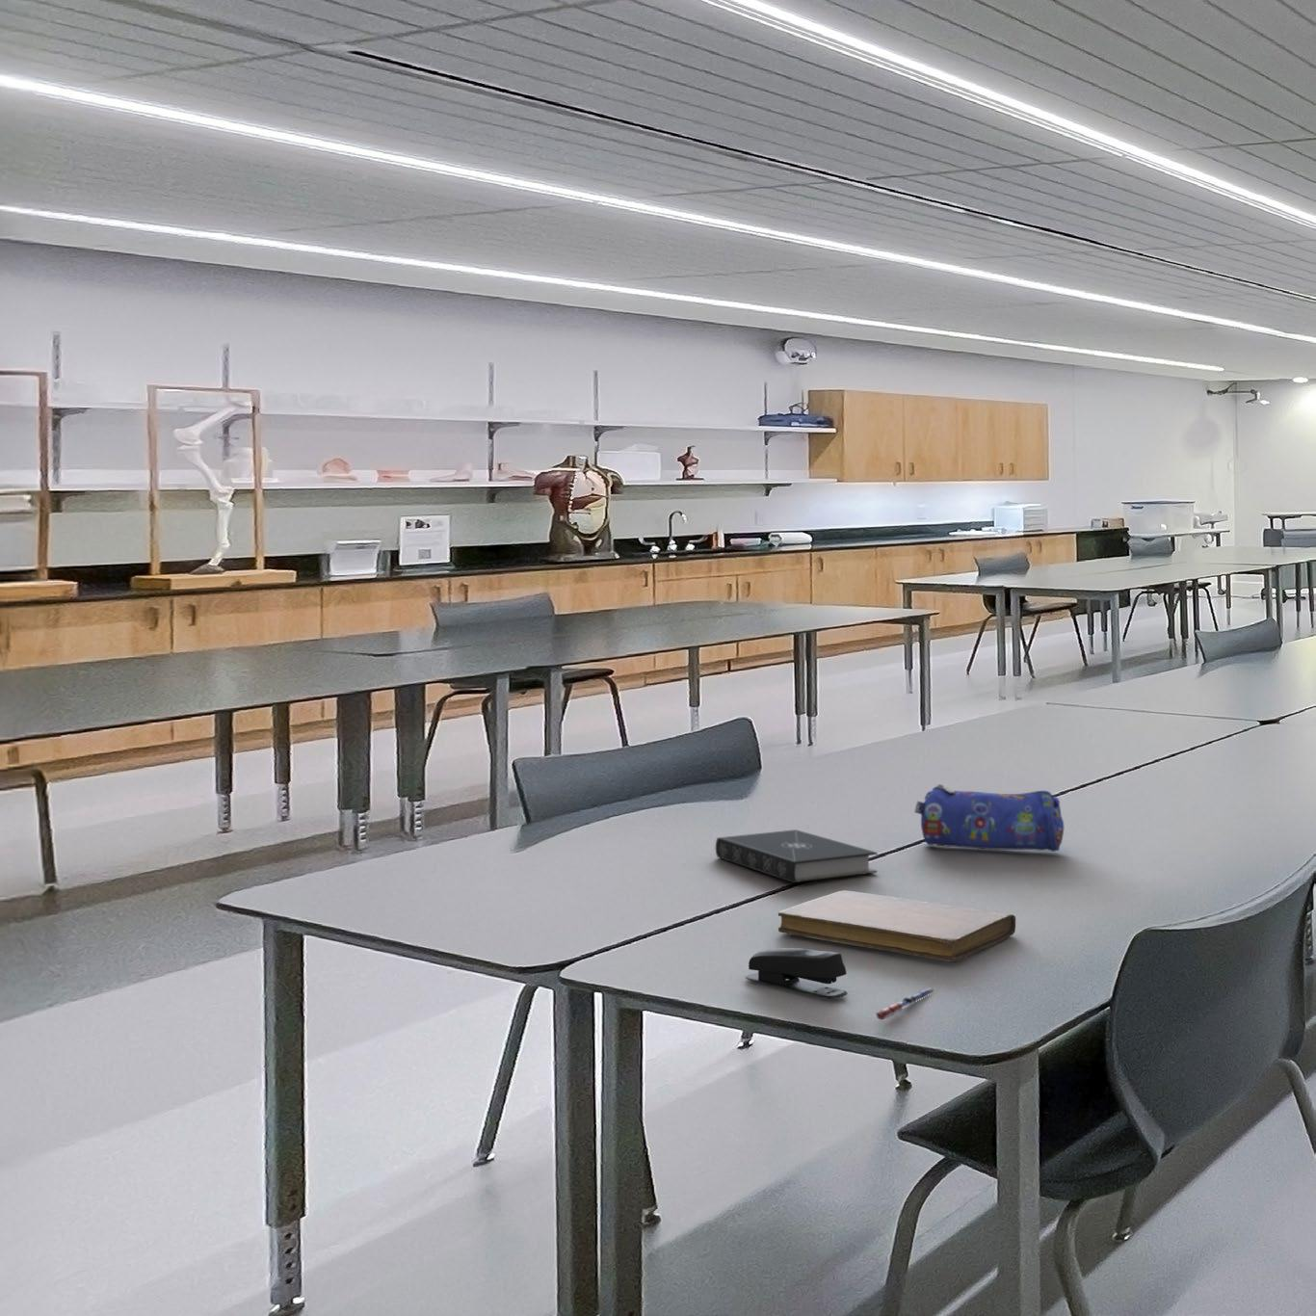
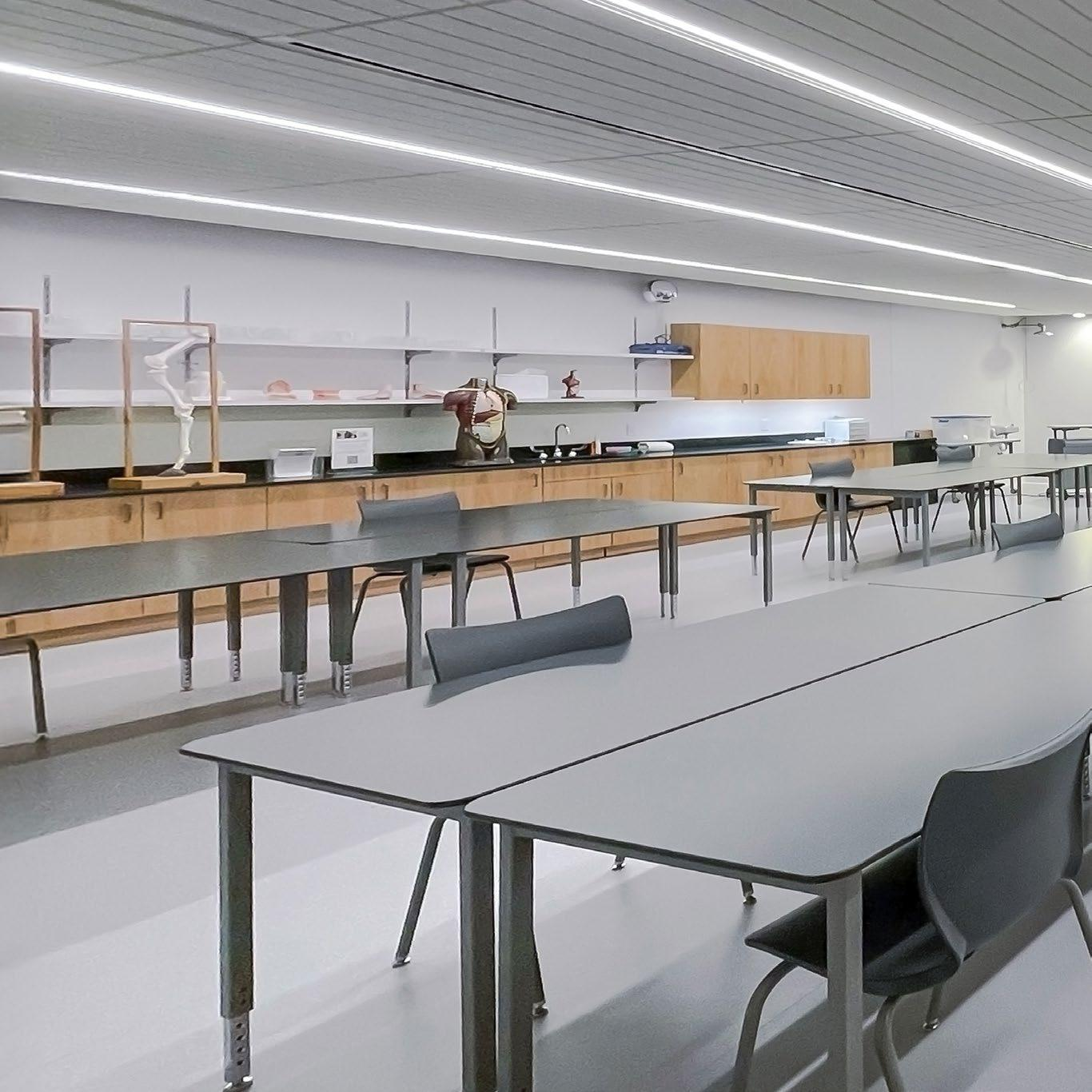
- pencil case [913,783,1064,852]
- pen [874,987,934,1021]
- stapler [745,947,848,999]
- book [715,828,879,883]
- notebook [777,889,1016,963]
